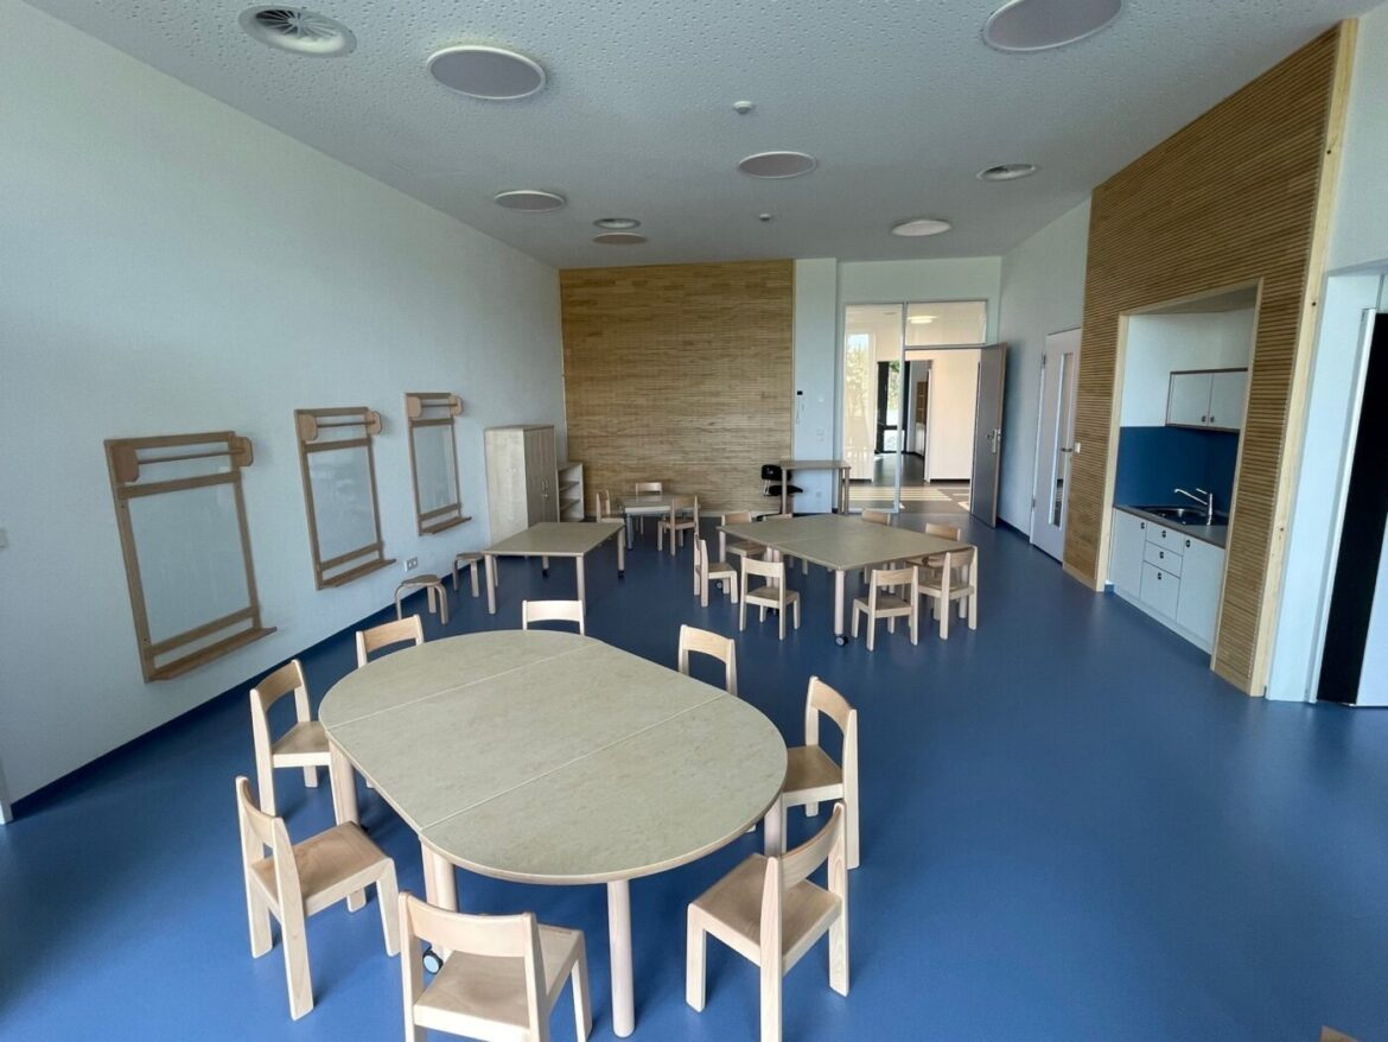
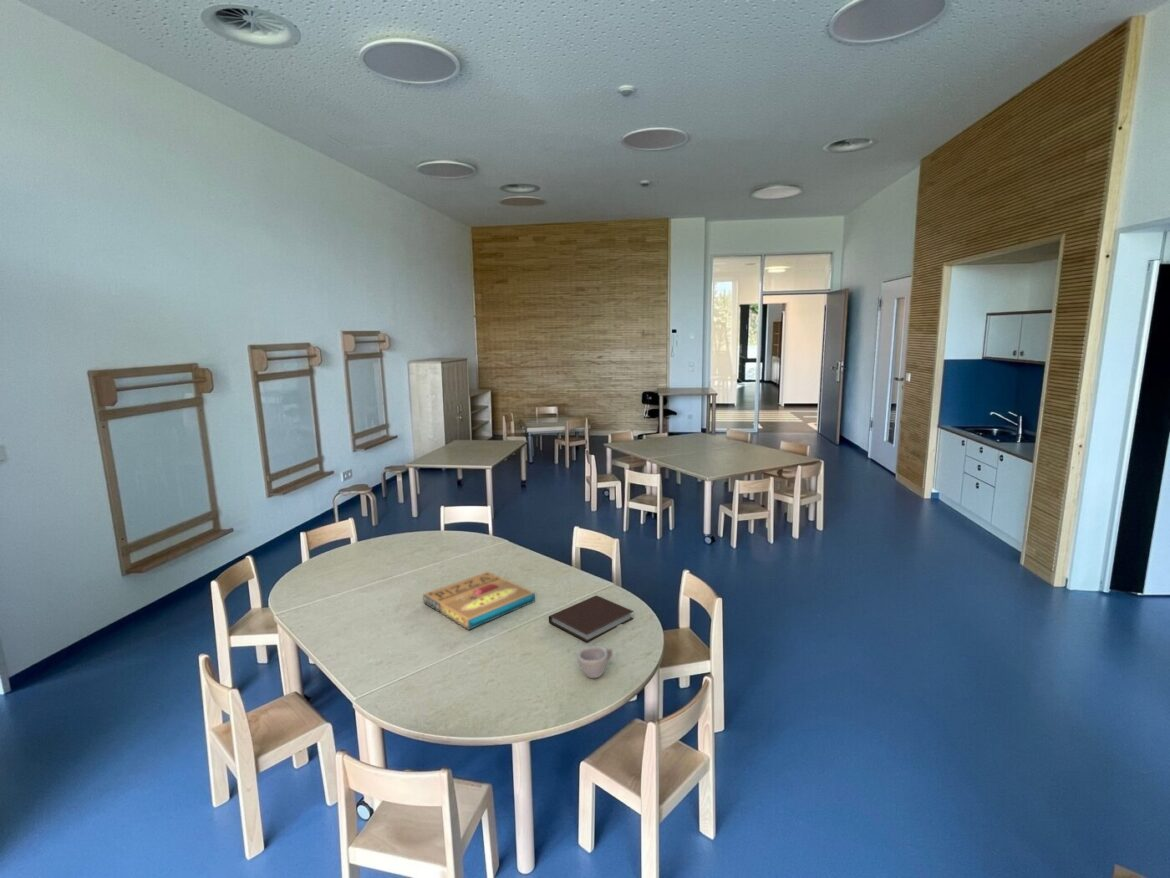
+ cup [577,645,614,679]
+ notebook [548,595,635,643]
+ pizza box [422,571,536,631]
